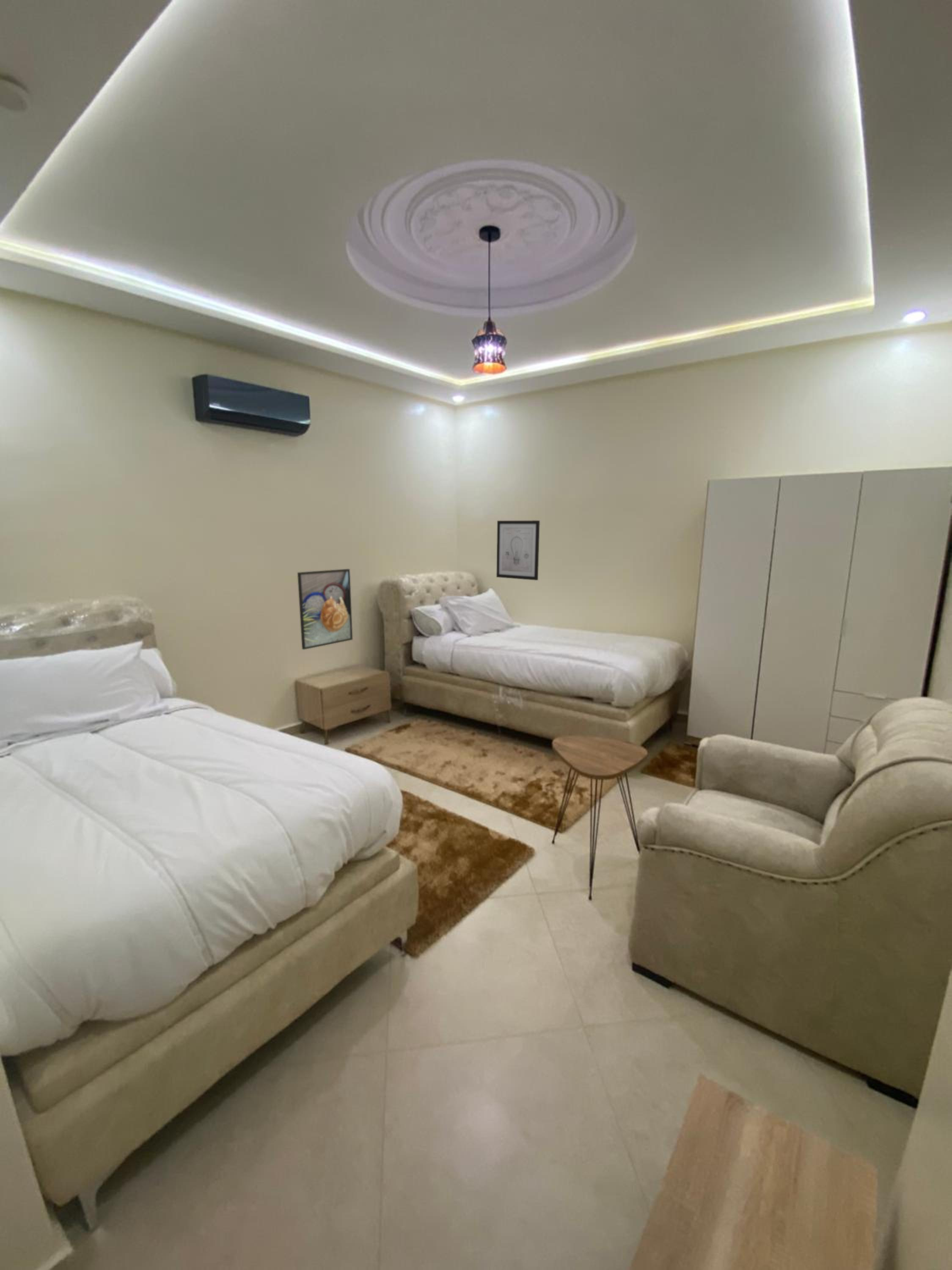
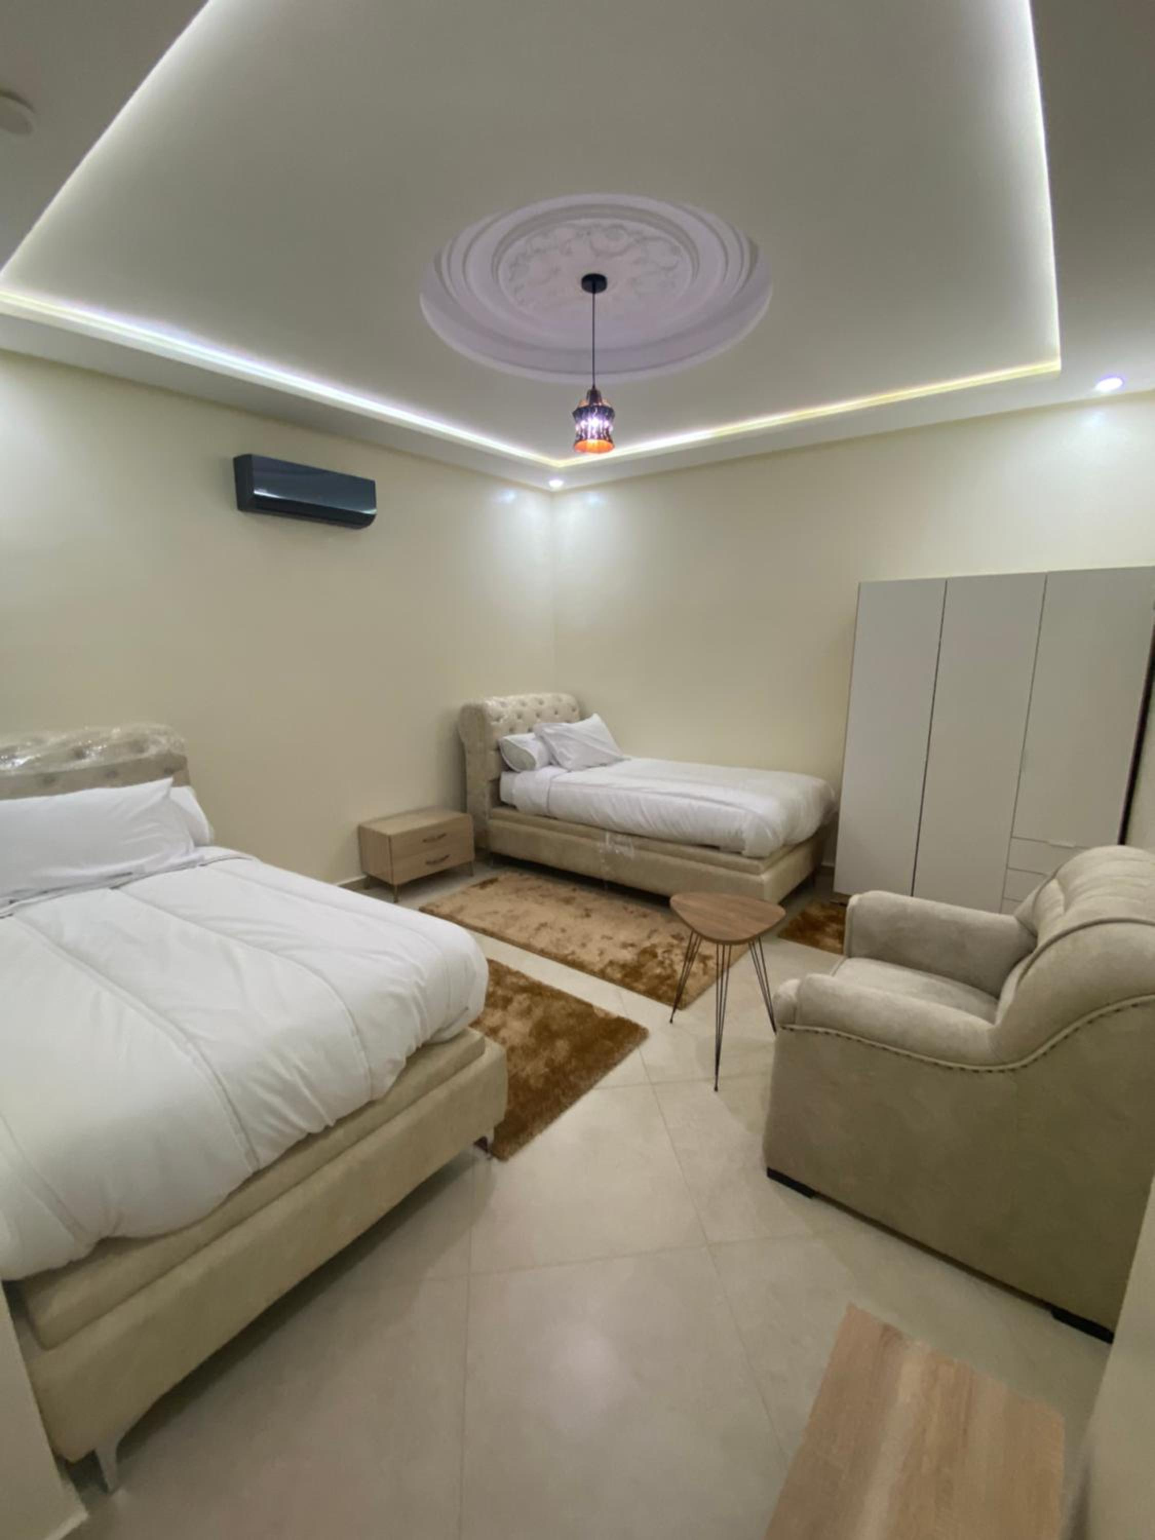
- wall art [496,520,540,581]
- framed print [297,569,353,650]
